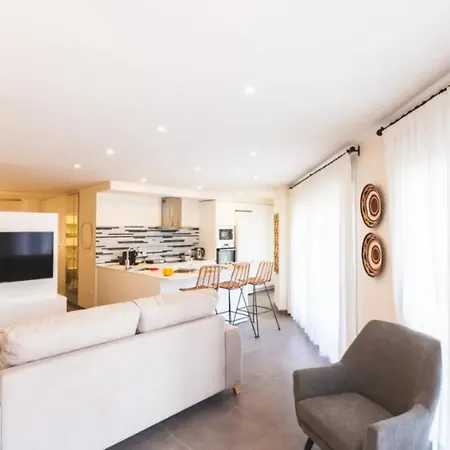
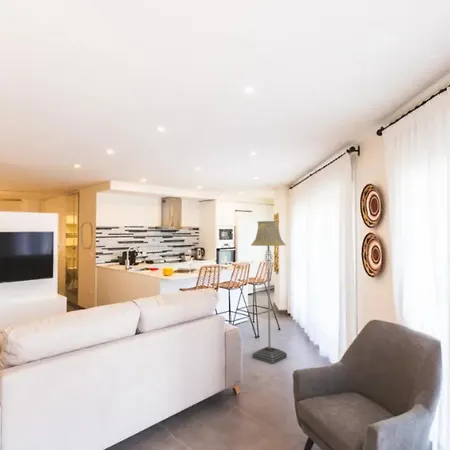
+ floor lamp [250,220,288,365]
